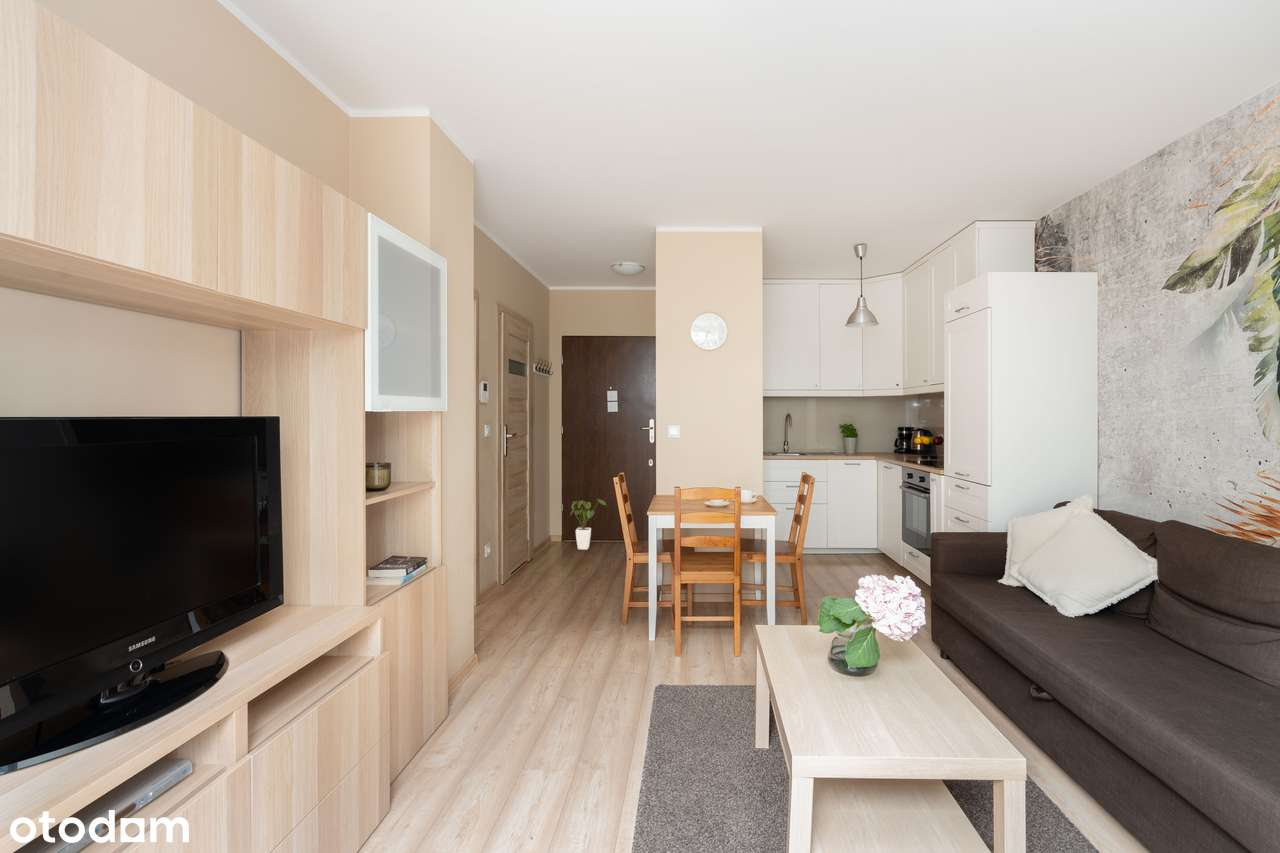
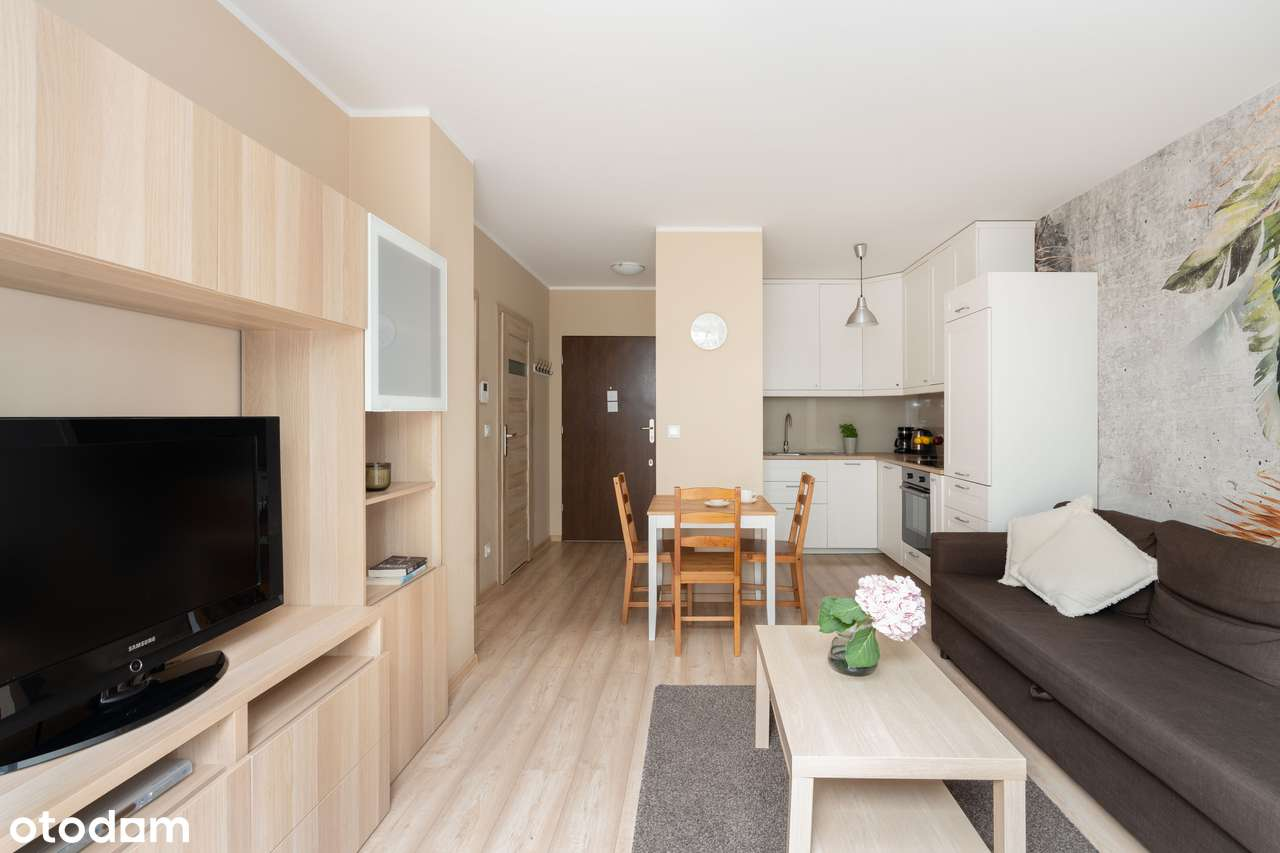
- house plant [569,497,607,551]
